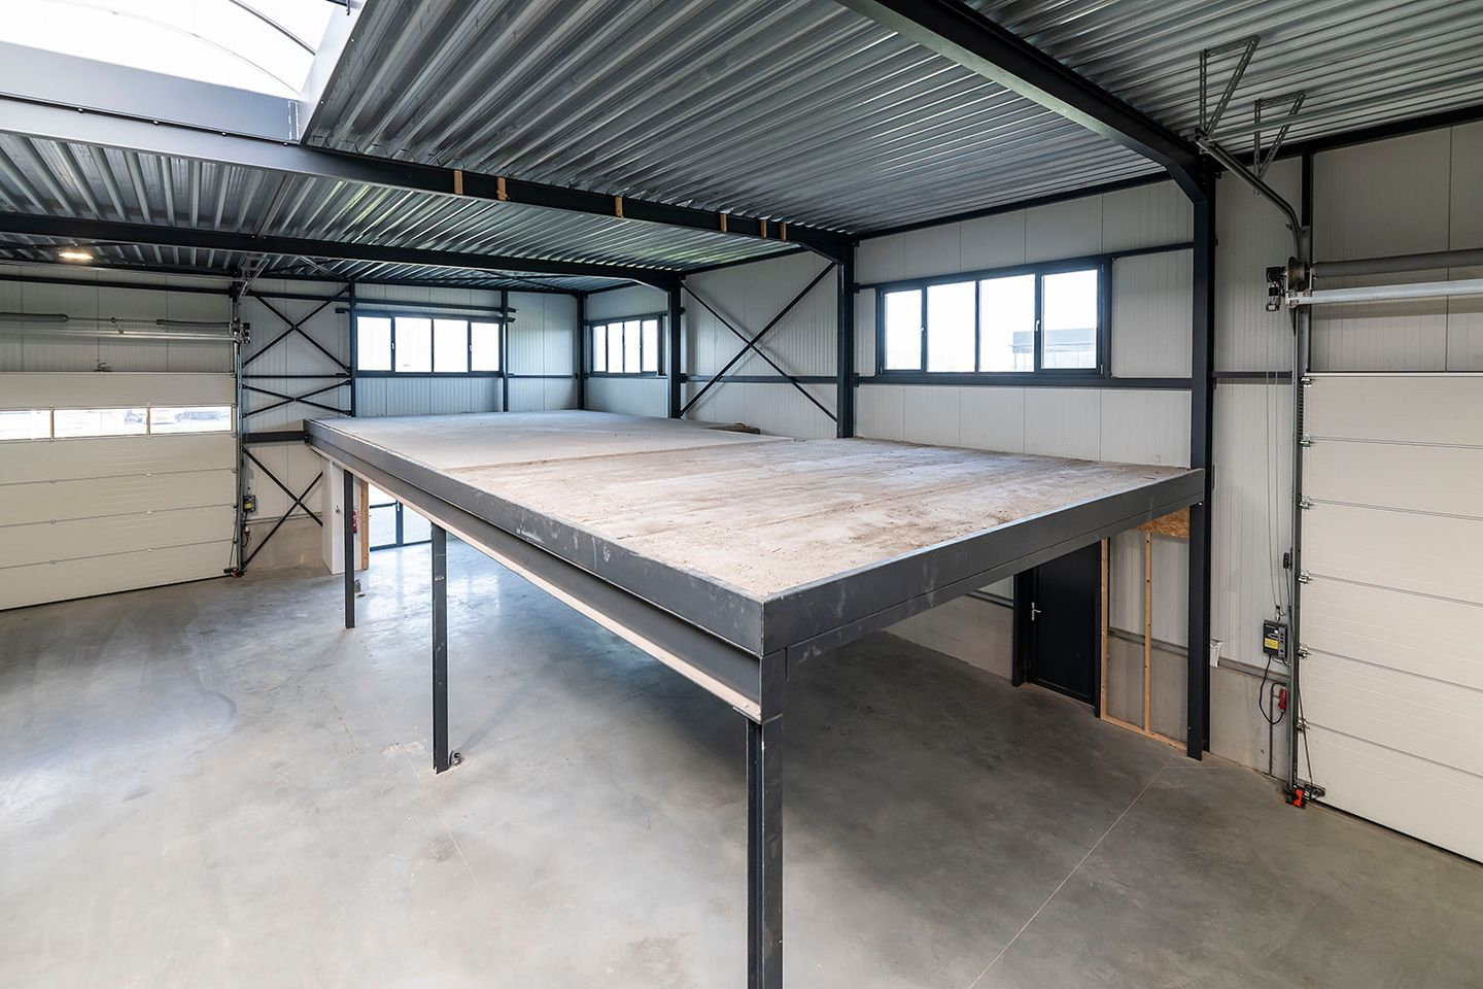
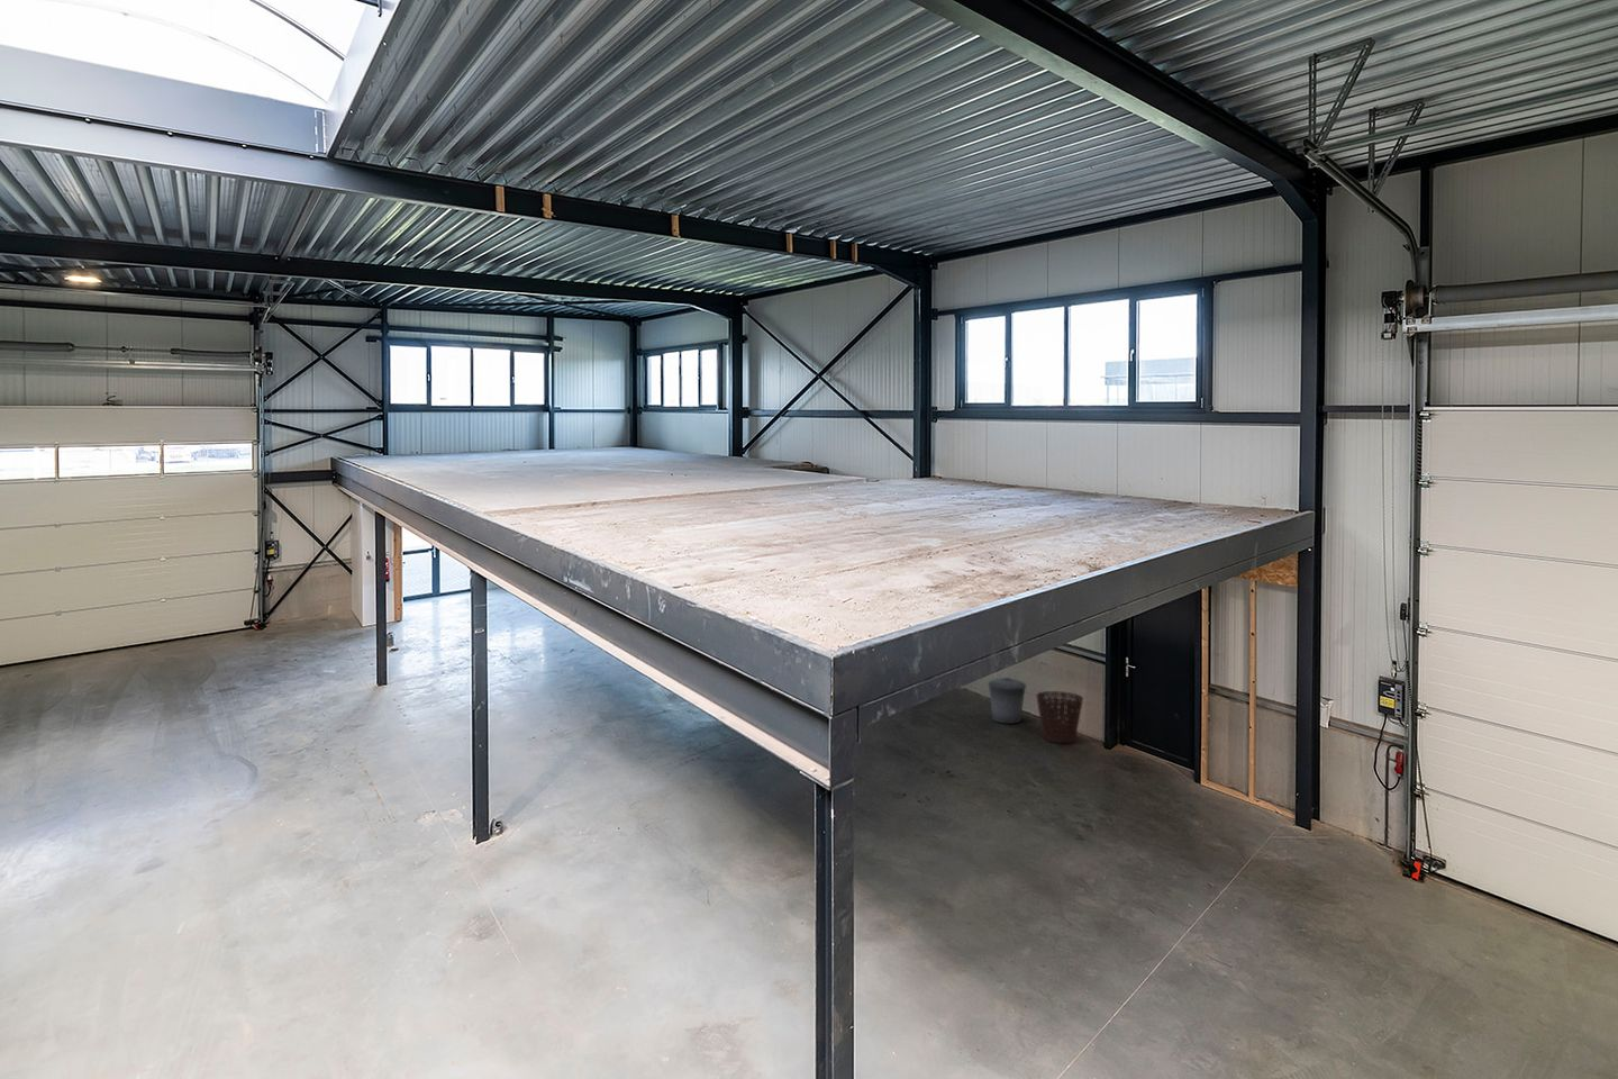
+ trash can [986,677,1027,724]
+ basket [1035,690,1085,744]
